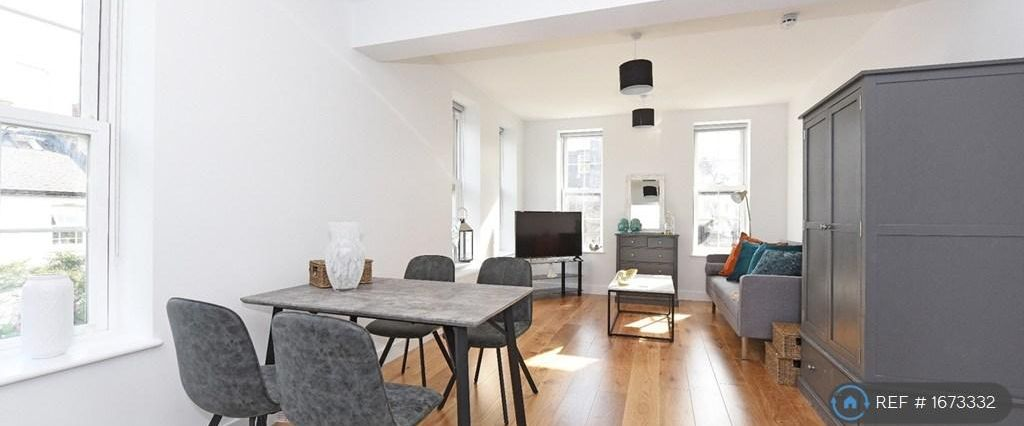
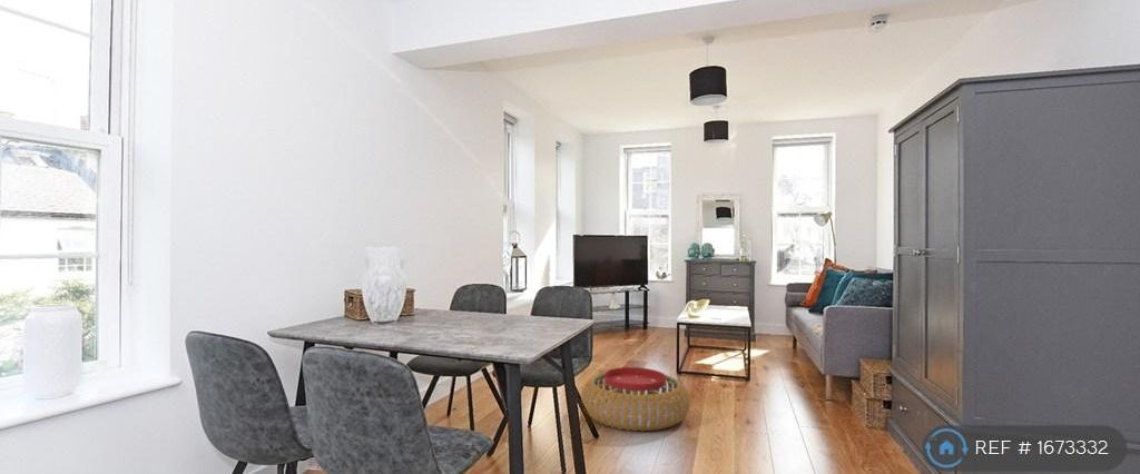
+ pouf [580,366,691,432]
